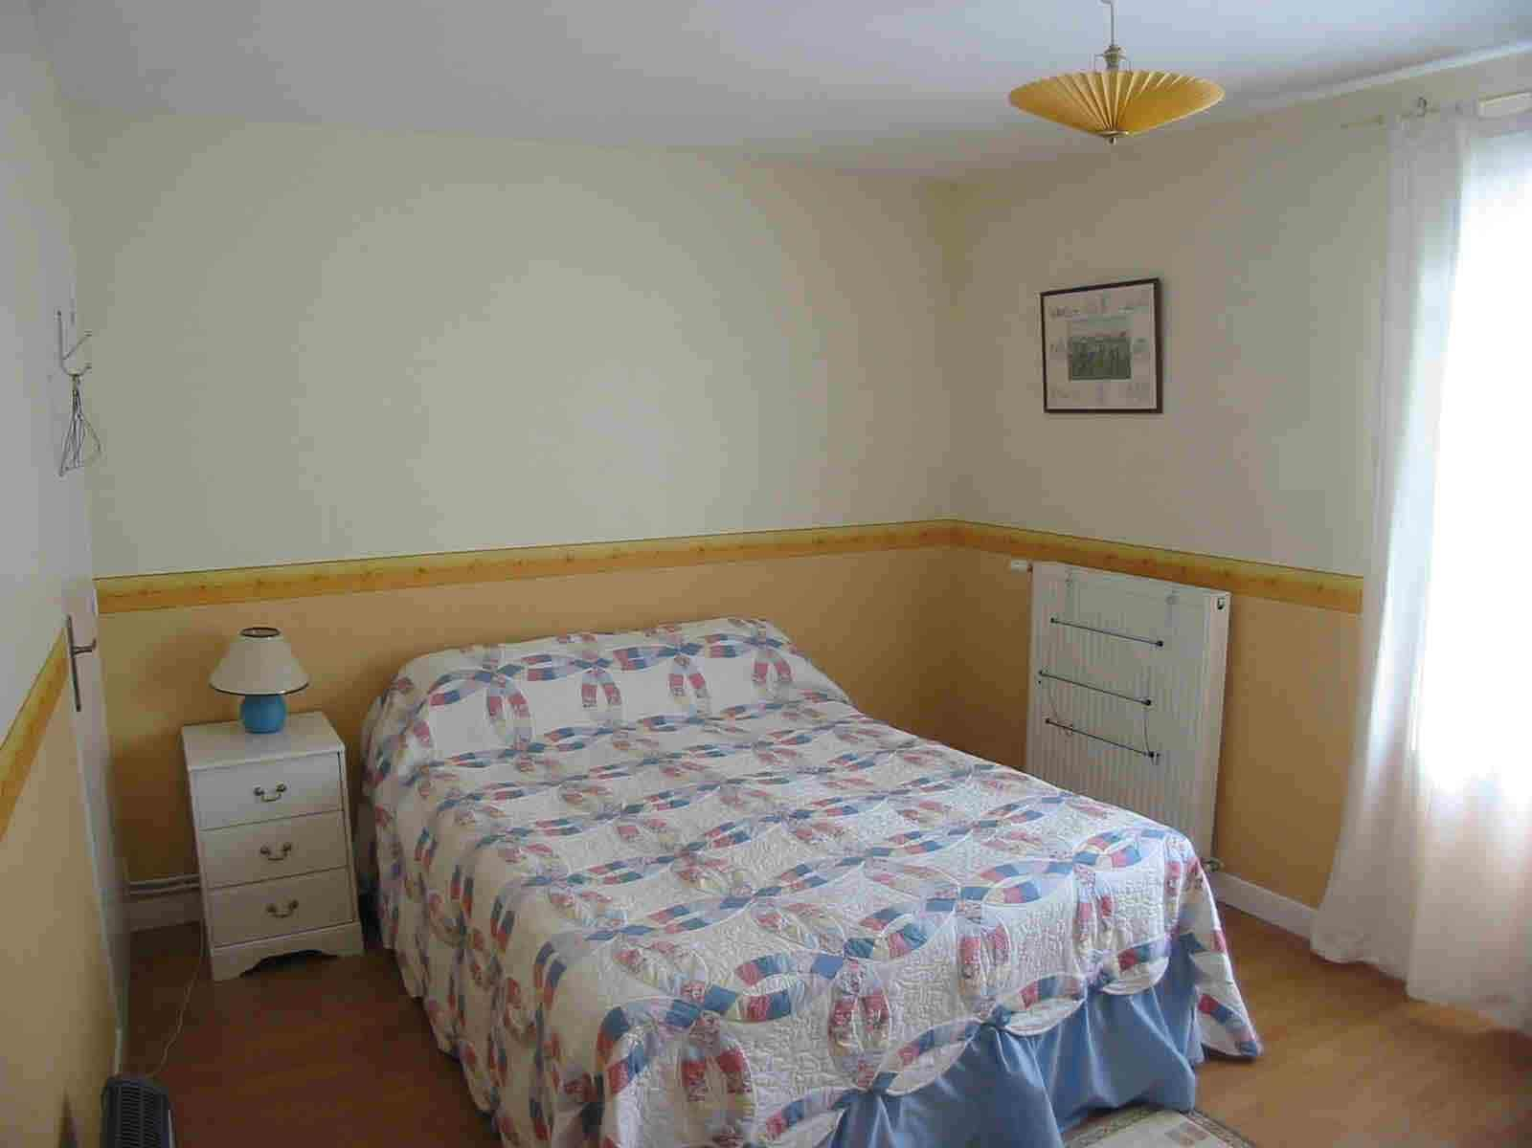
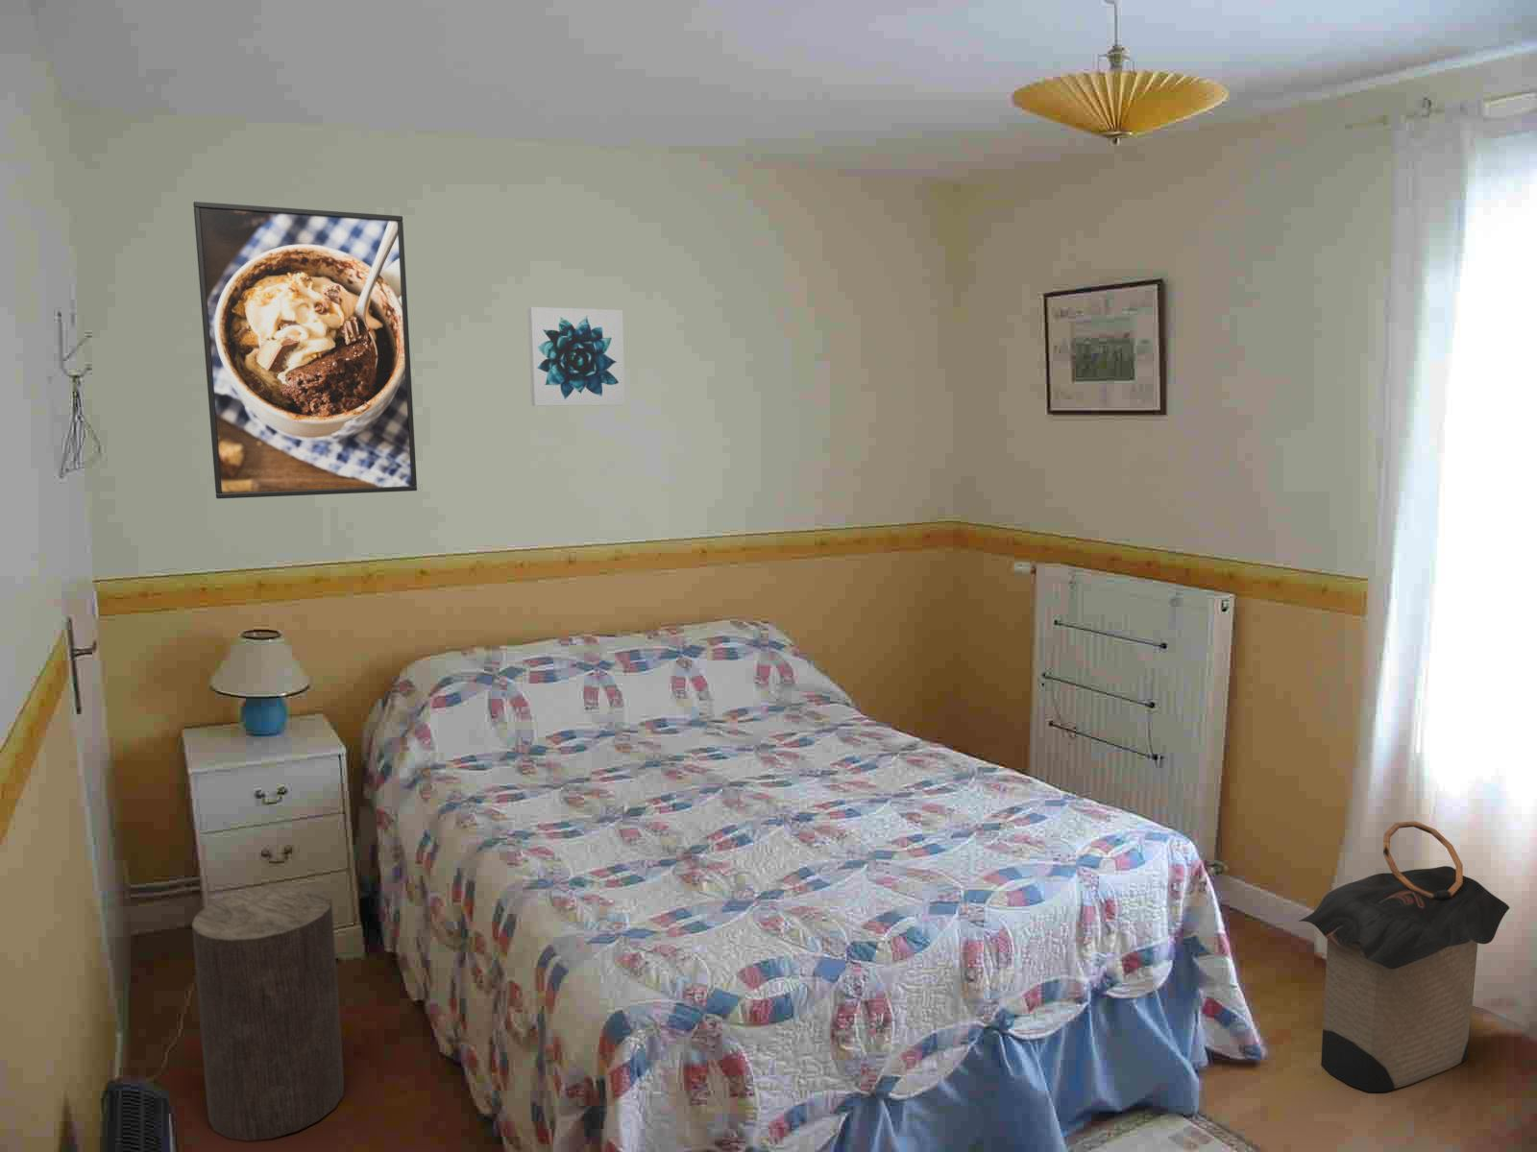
+ wall art [526,306,627,407]
+ laundry hamper [1297,820,1510,1093]
+ stool [191,885,345,1141]
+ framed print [192,201,418,500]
